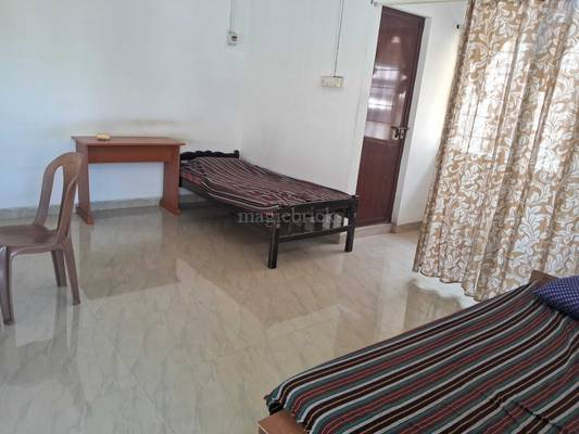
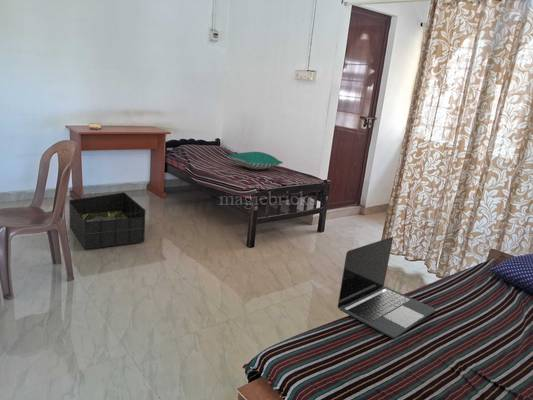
+ storage bin [68,191,146,250]
+ pillow [226,151,284,171]
+ laptop [337,236,436,339]
